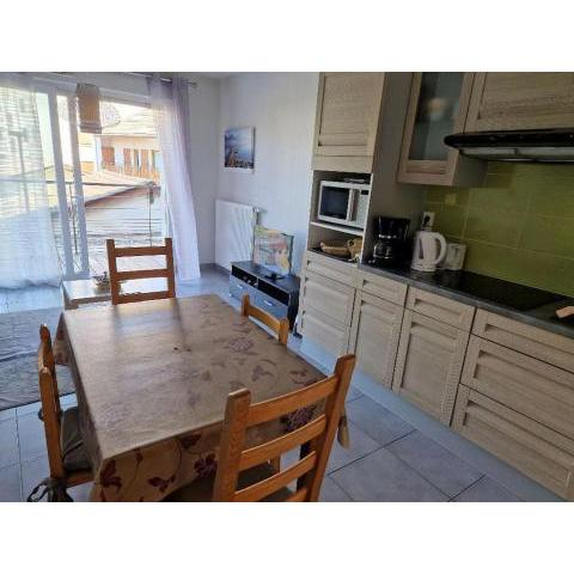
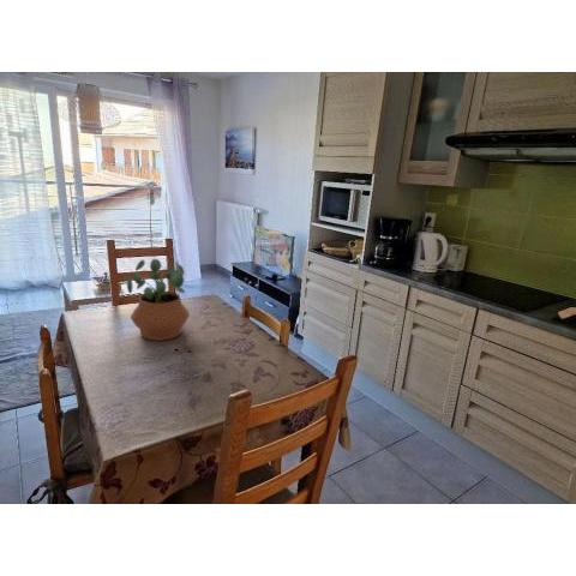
+ potted plant [126,258,191,342]
